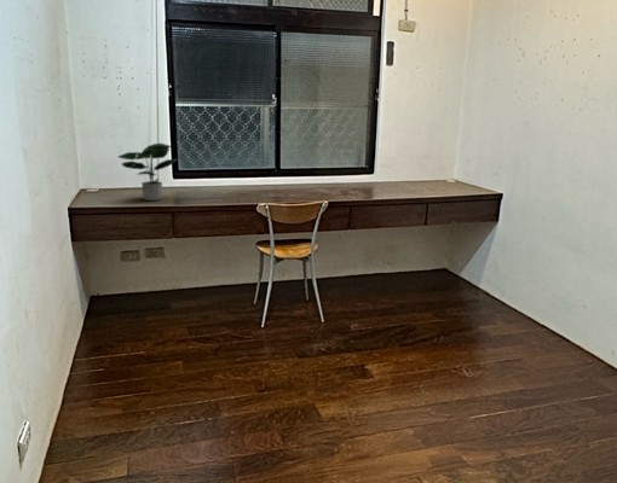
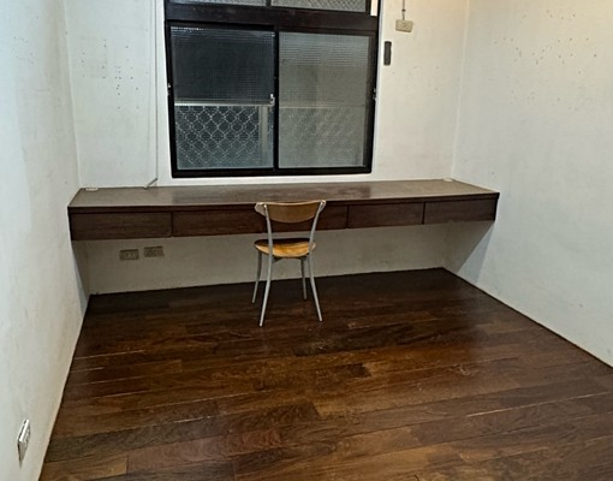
- potted plant [117,142,178,202]
